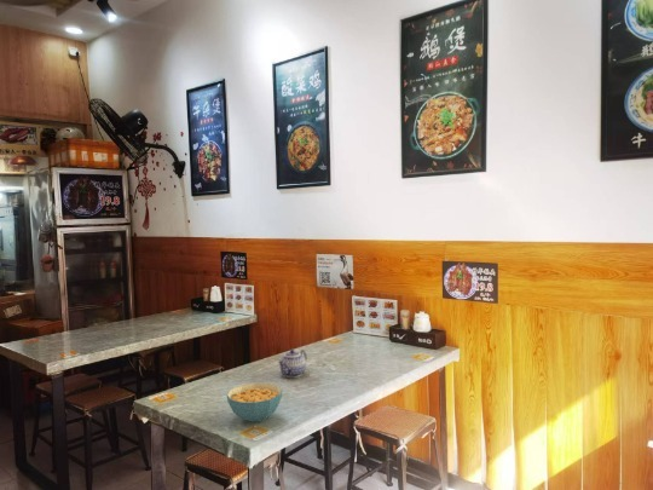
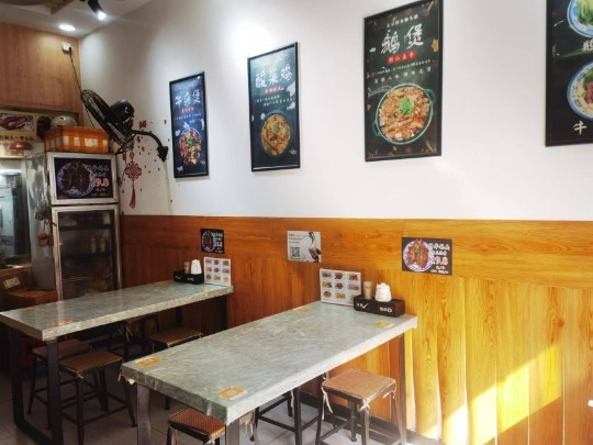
- cereal bowl [225,382,284,423]
- teapot [277,348,308,379]
